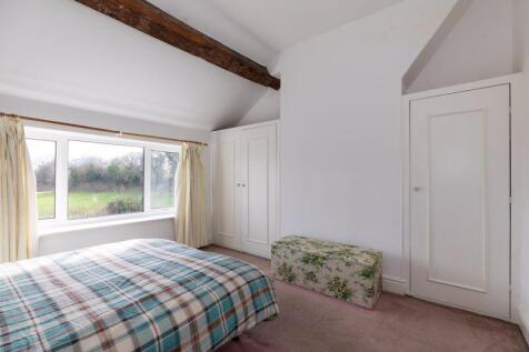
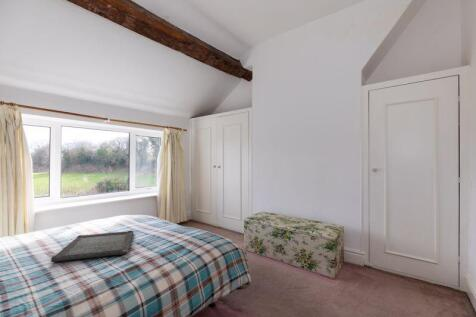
+ serving tray [50,230,134,263]
